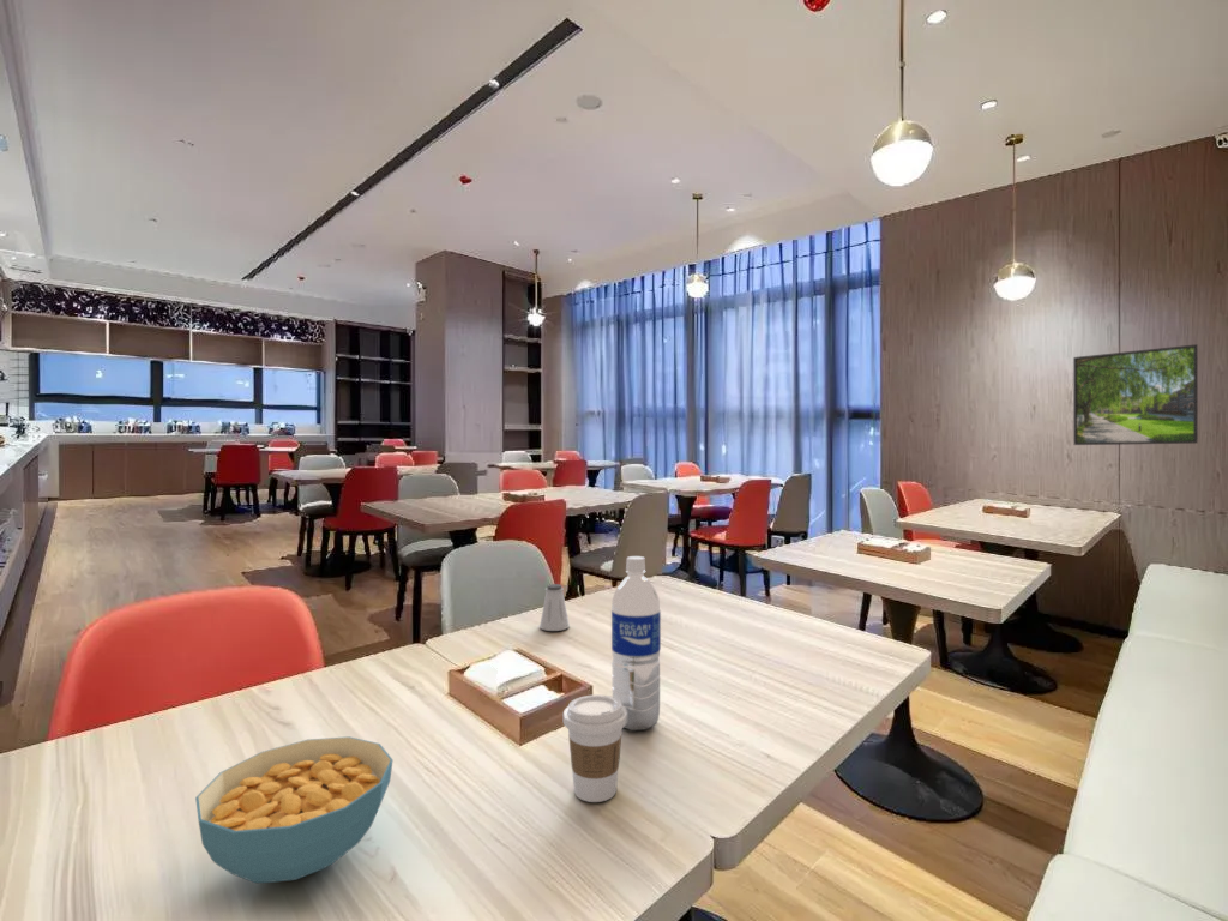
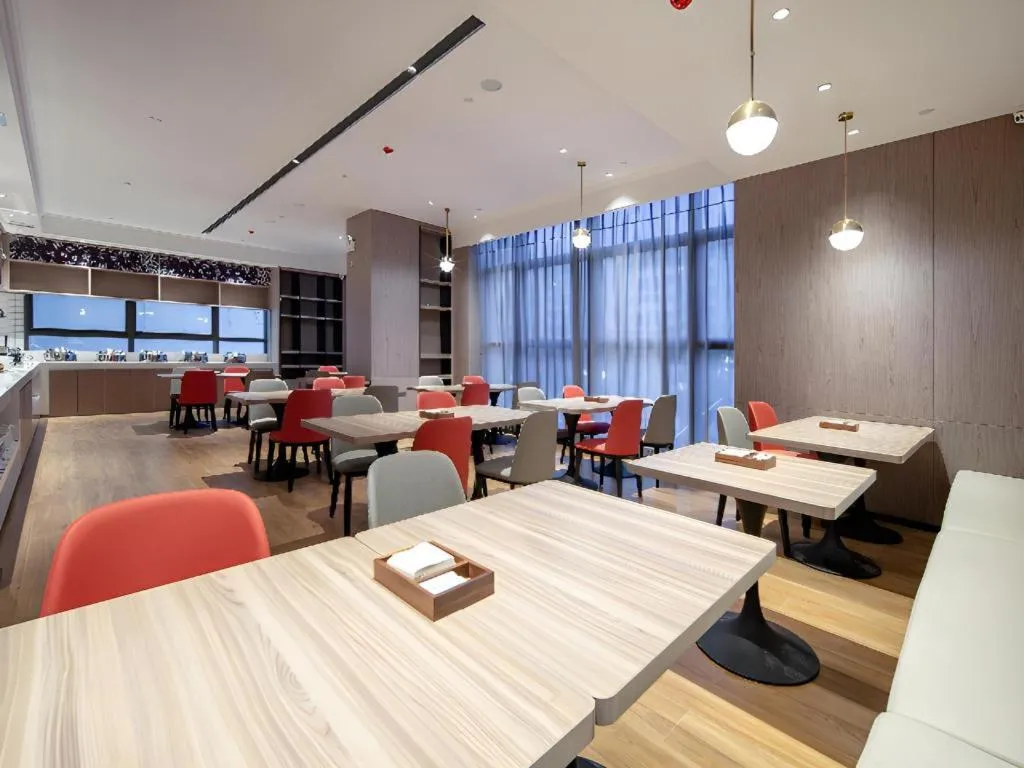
- water bottle [610,555,662,732]
- coffee cup [562,693,627,803]
- cereal bowl [194,735,395,884]
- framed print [1072,343,1199,446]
- saltshaker [538,583,571,632]
